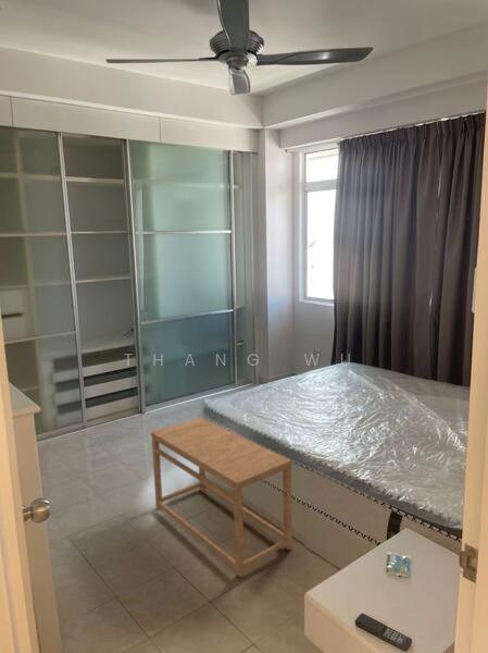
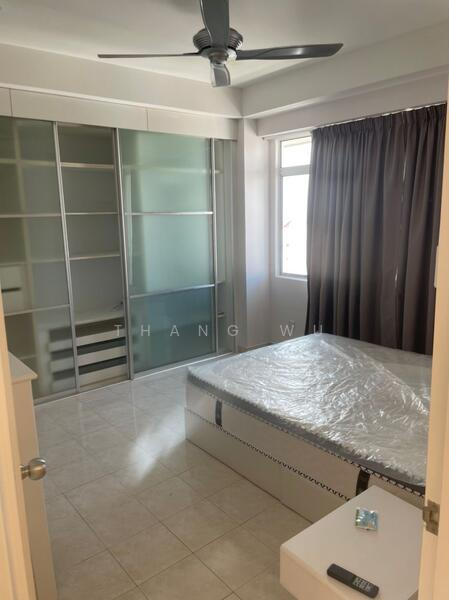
- side table [150,417,293,578]
